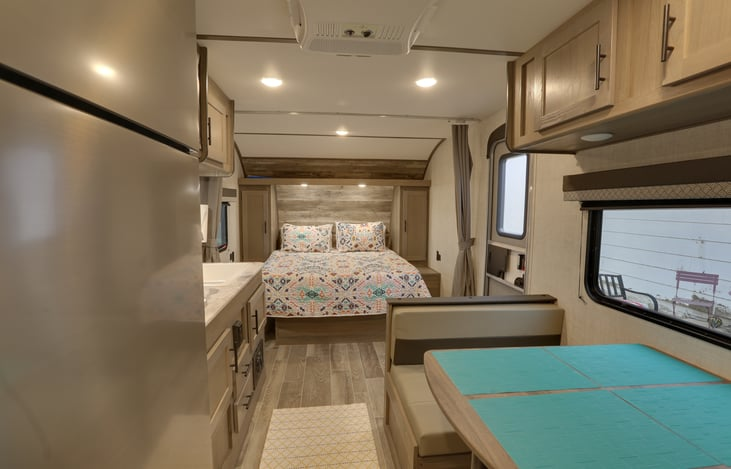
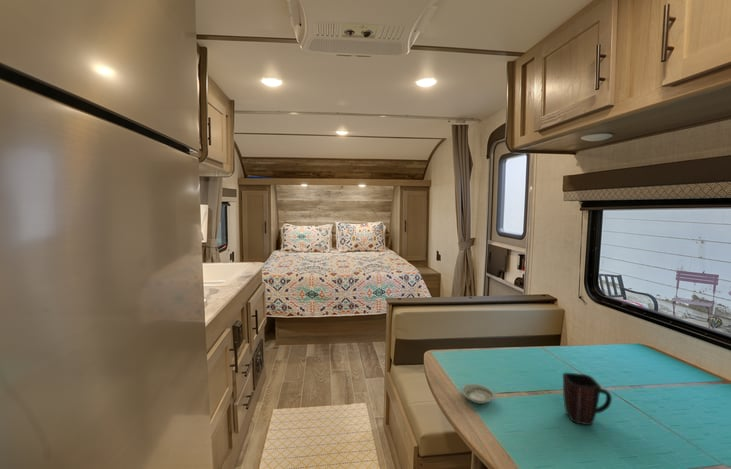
+ saucer [461,383,495,405]
+ mug [562,372,613,426]
